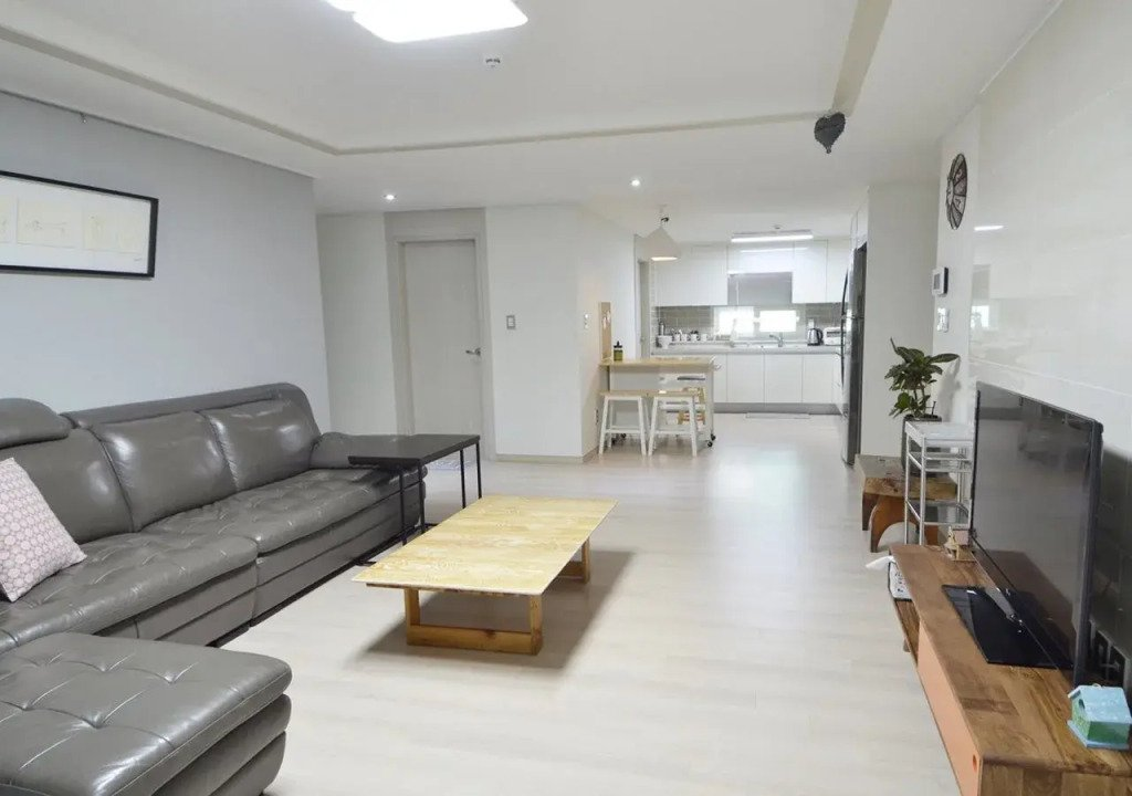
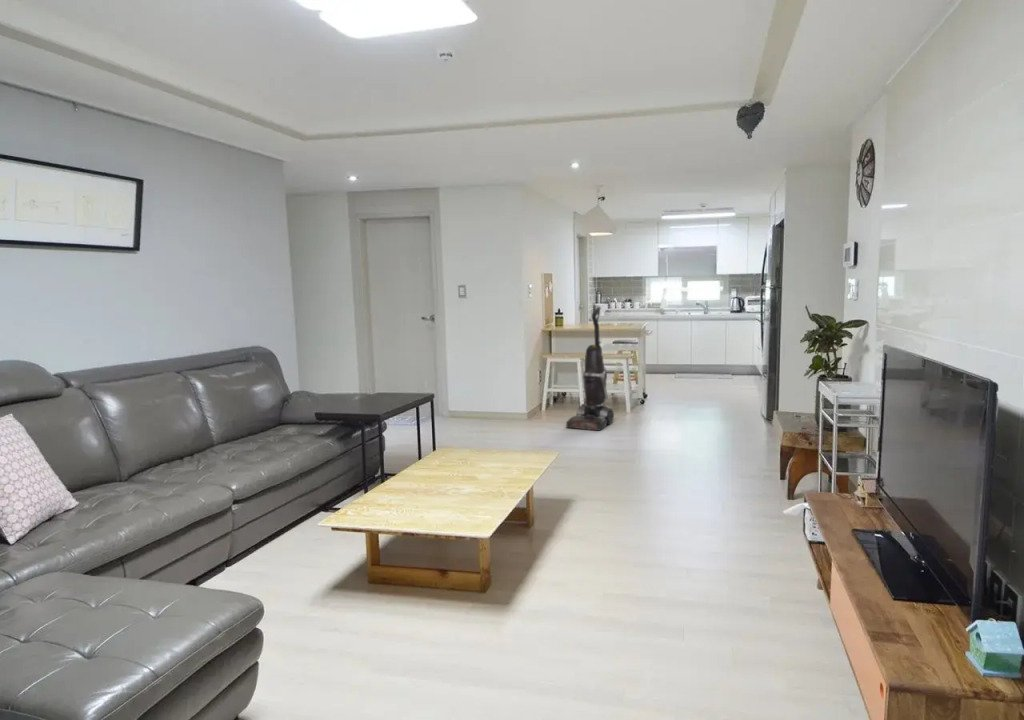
+ vacuum cleaner [565,306,615,431]
